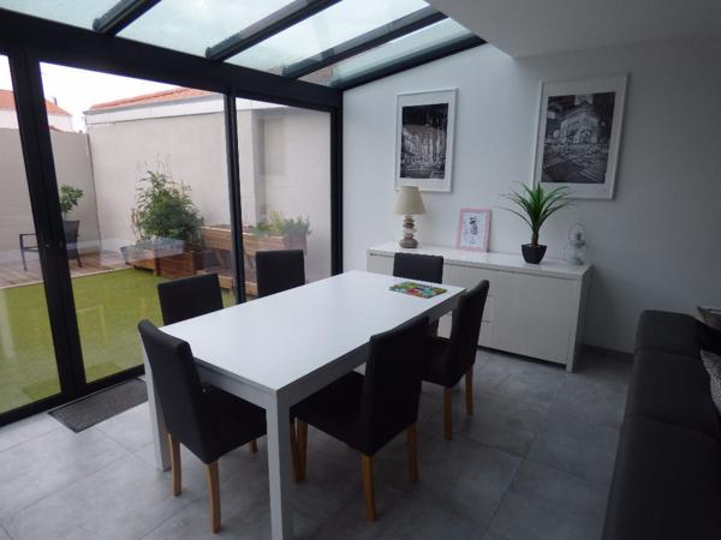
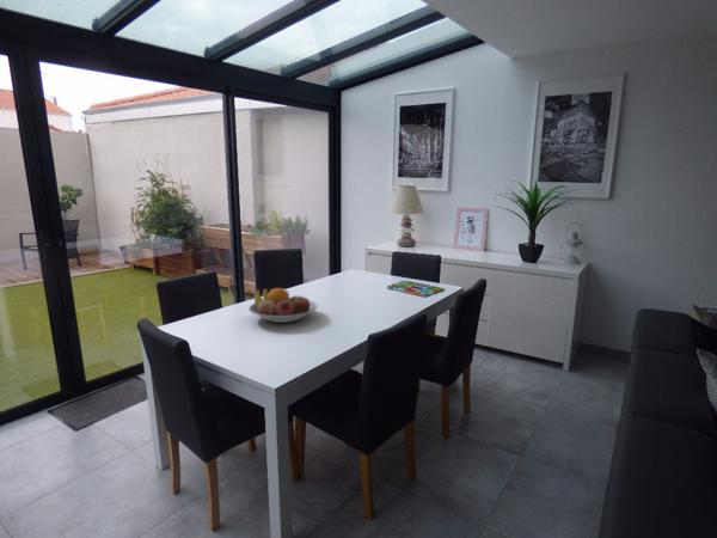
+ fruit bowl [247,287,319,324]
